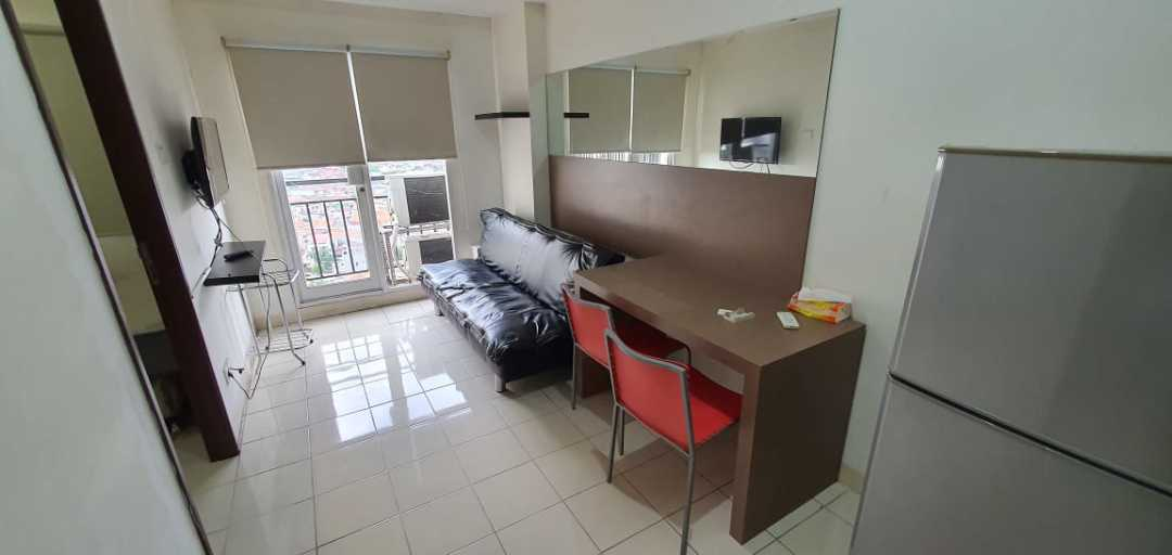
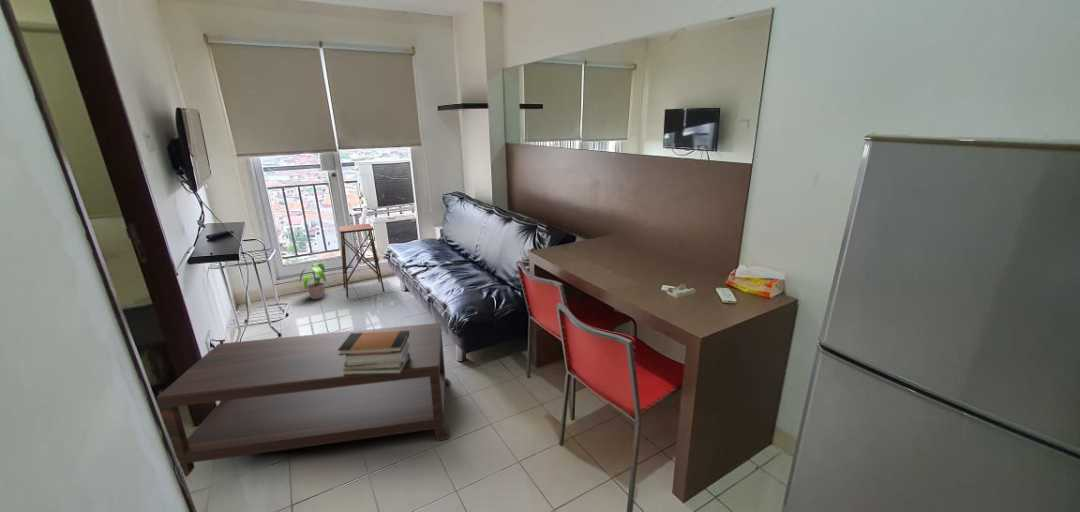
+ coffee table [155,322,451,478]
+ side table [337,223,385,299]
+ book stack [338,331,410,375]
+ potted plant [299,262,327,300]
